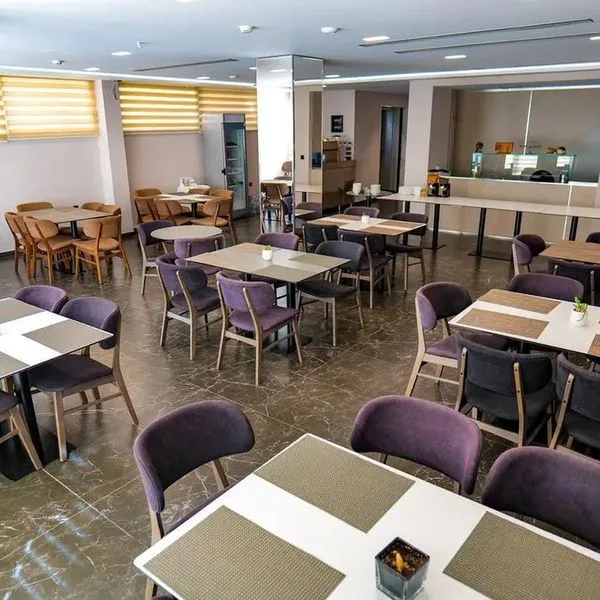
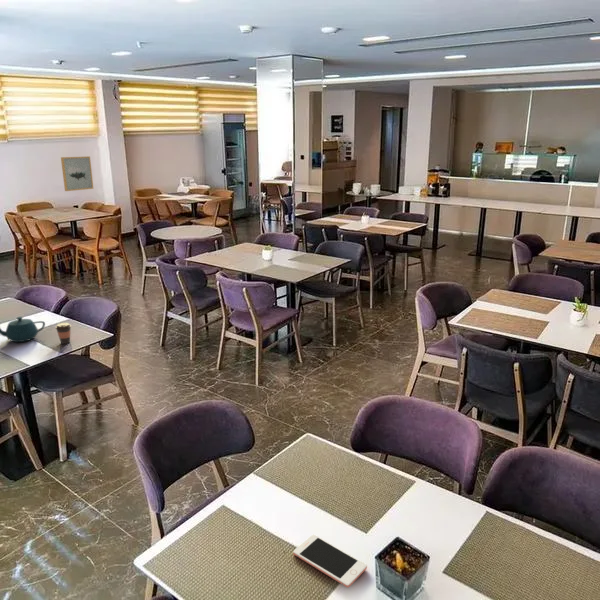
+ coffee cup [54,322,72,345]
+ cell phone [292,533,368,589]
+ teapot [0,316,46,343]
+ wall art [60,155,94,192]
